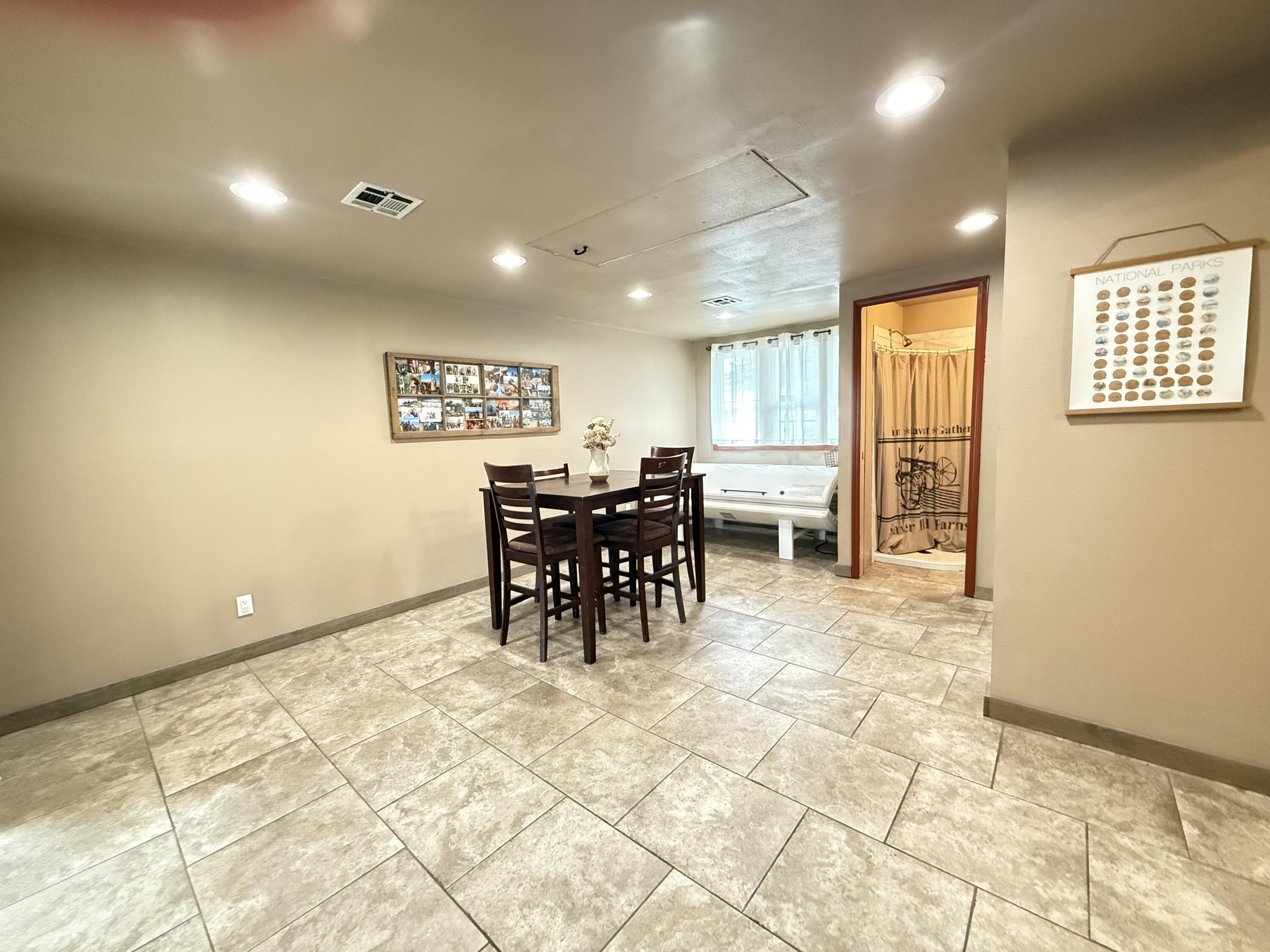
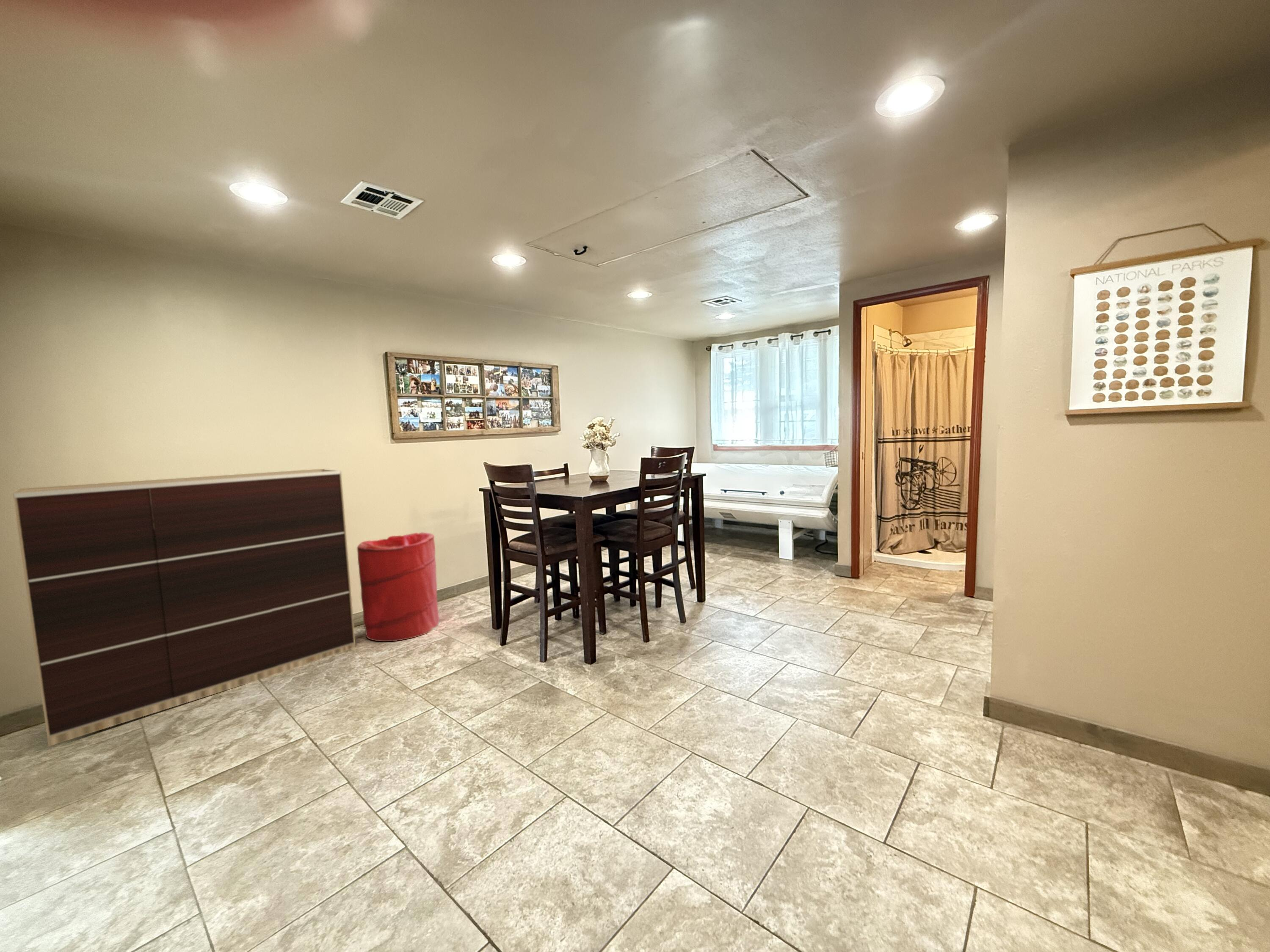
+ dresser [12,468,356,747]
+ laundry hamper [356,532,440,642]
